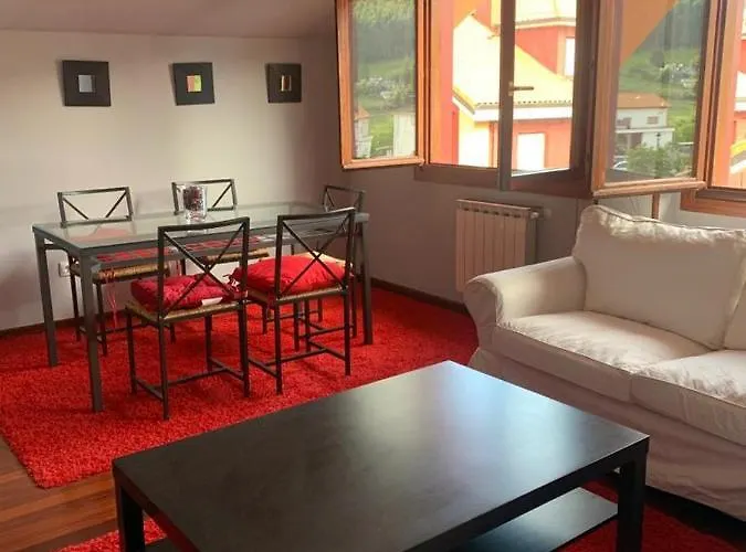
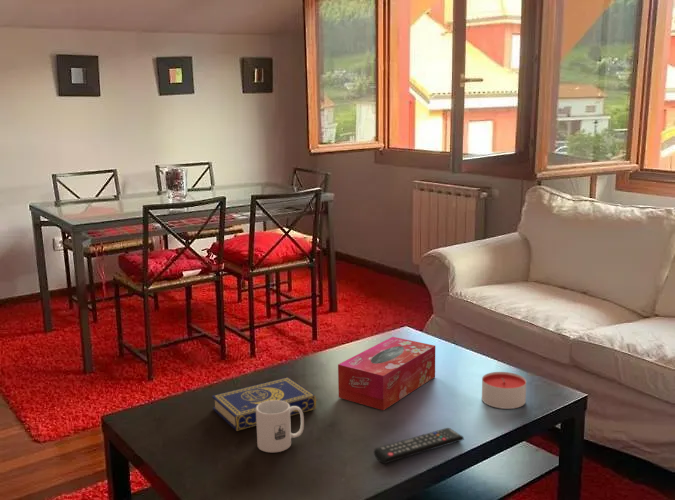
+ candle [481,371,527,410]
+ mug [256,400,305,453]
+ remote control [373,427,465,465]
+ tissue box [337,336,436,411]
+ book [211,376,317,432]
